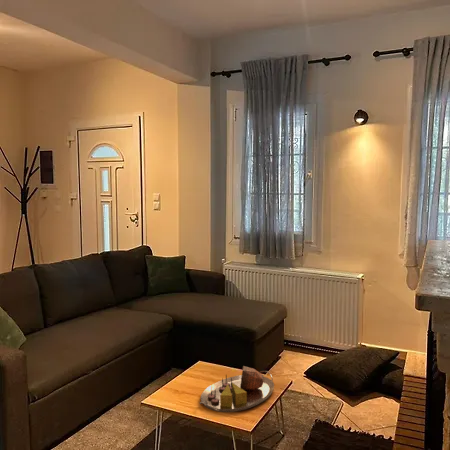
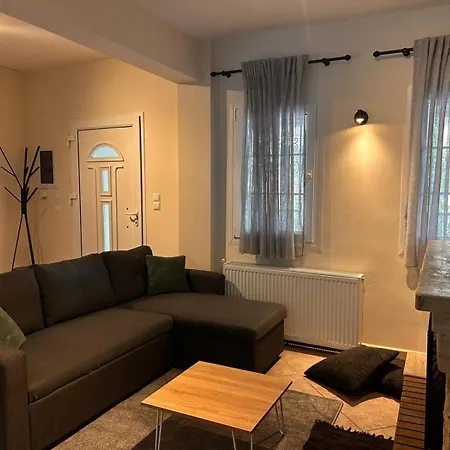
- serving tray [199,365,275,413]
